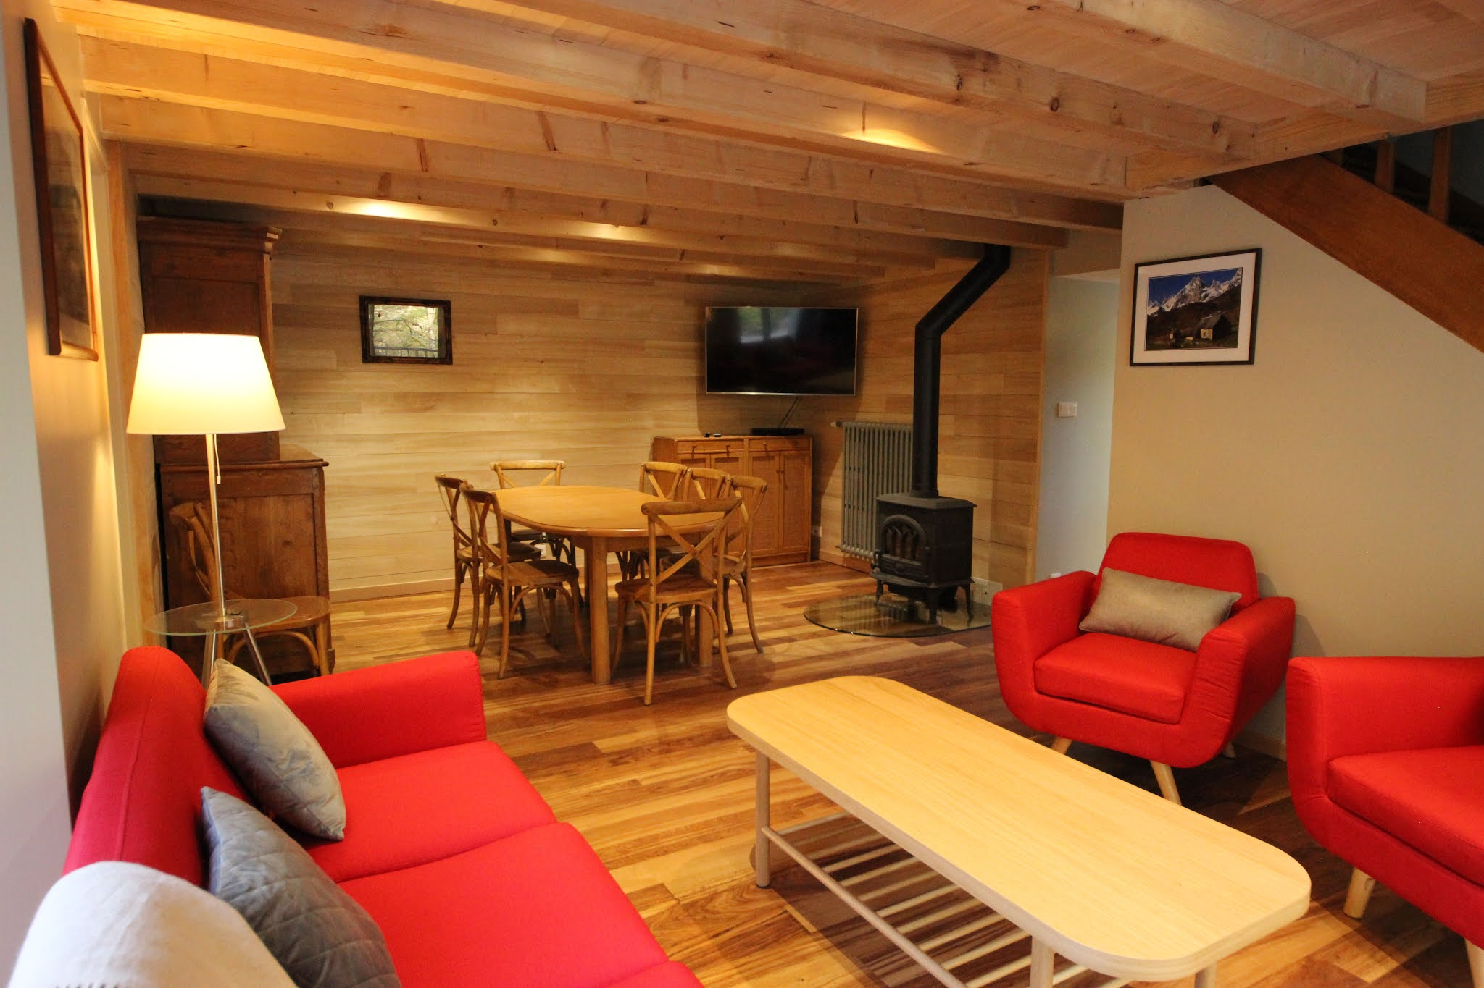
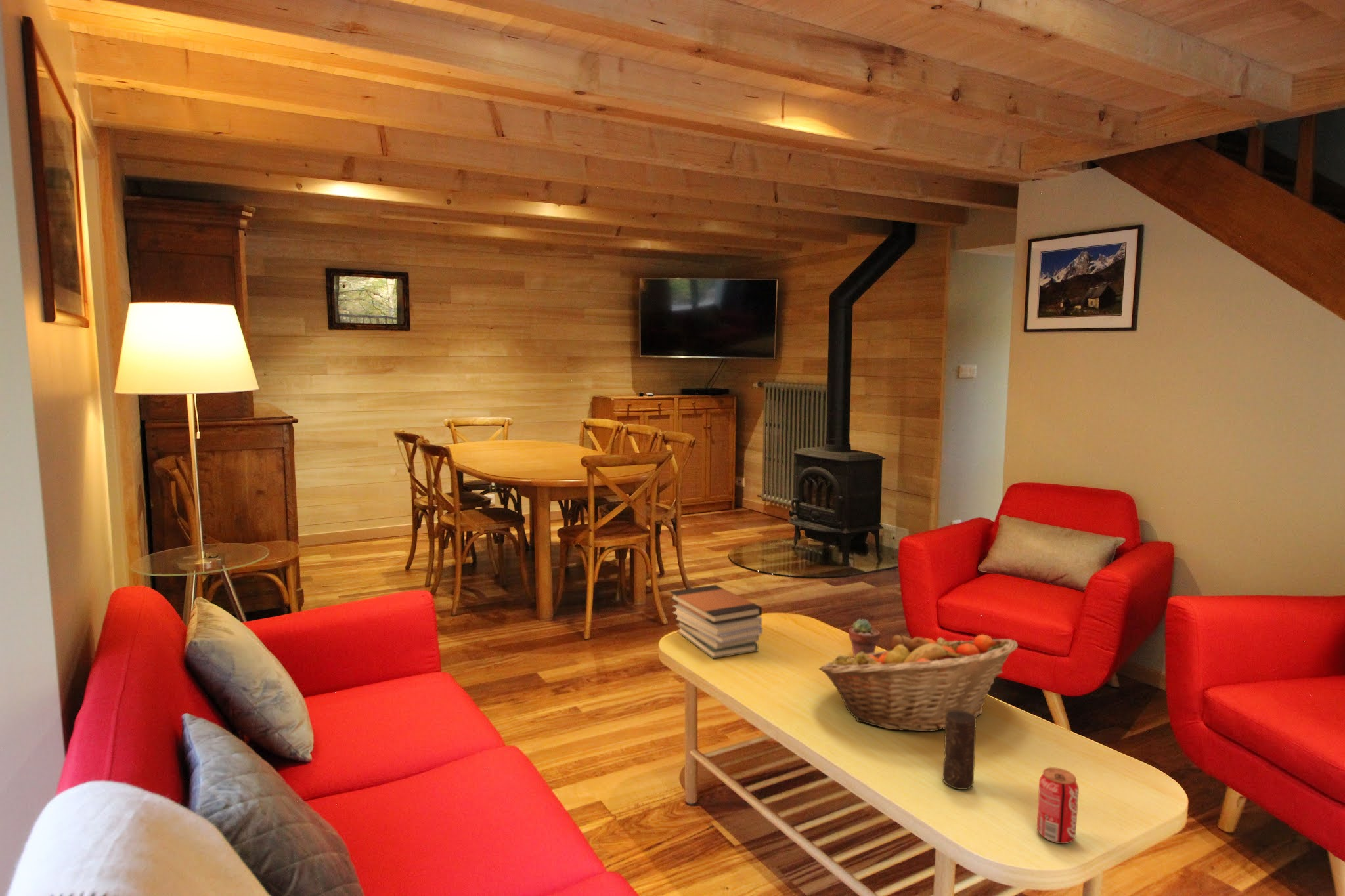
+ beverage can [1036,767,1080,844]
+ fruit basket [818,632,1019,732]
+ potted succulent [848,618,881,658]
+ candle [942,710,977,790]
+ book stack [669,584,763,660]
